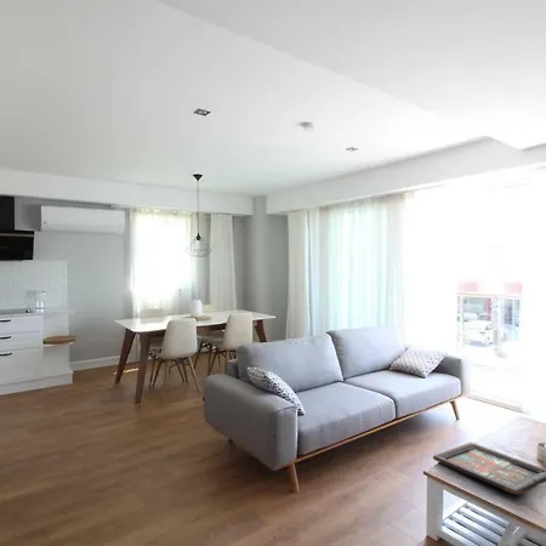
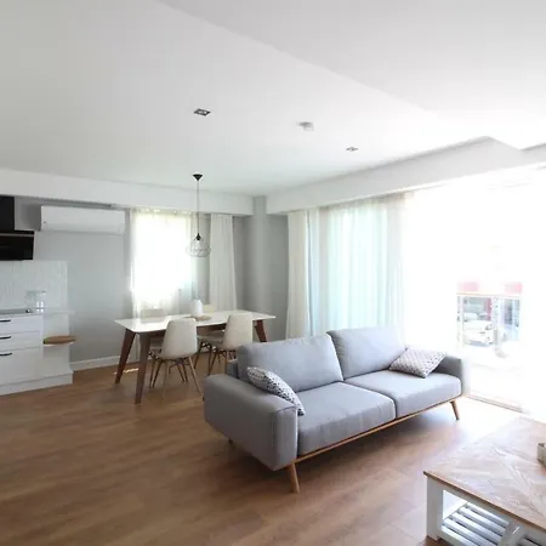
- decorative tray [432,442,546,495]
